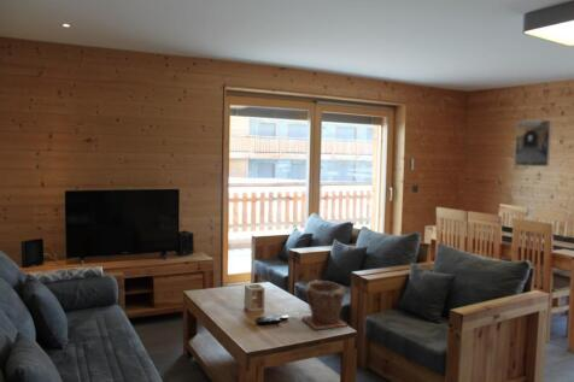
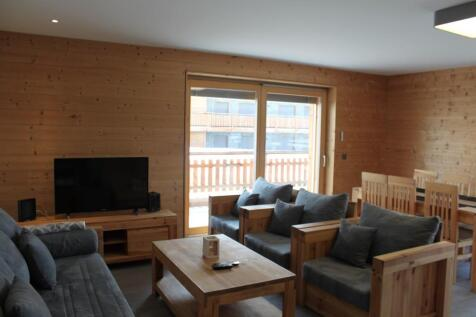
- plant pot [300,280,348,330]
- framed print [514,119,554,168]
